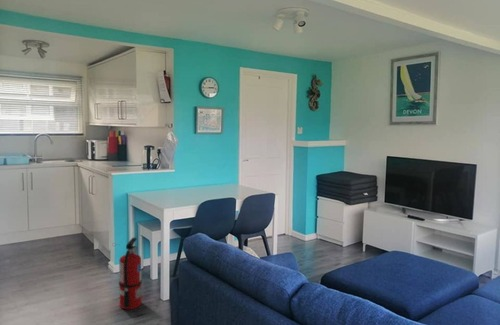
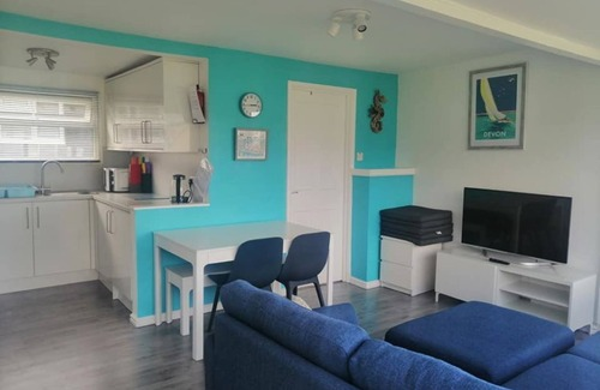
- fire extinguisher [111,237,143,310]
